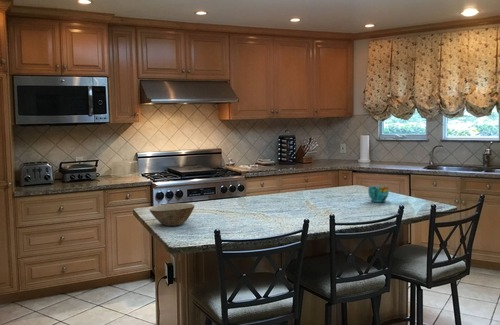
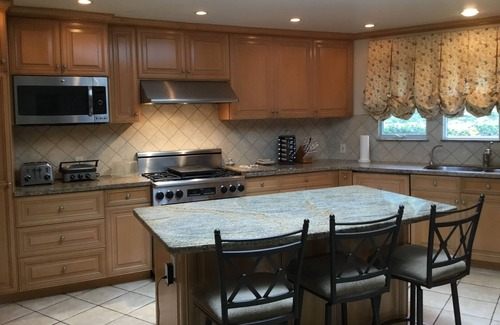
- bowl [149,202,195,227]
- cup [367,184,390,203]
